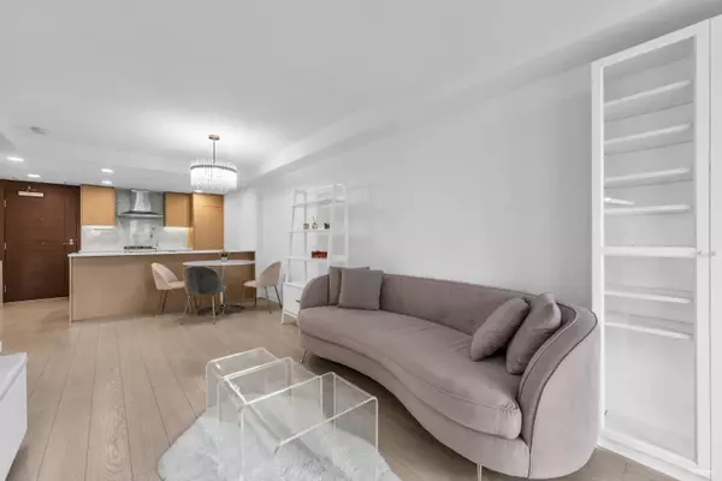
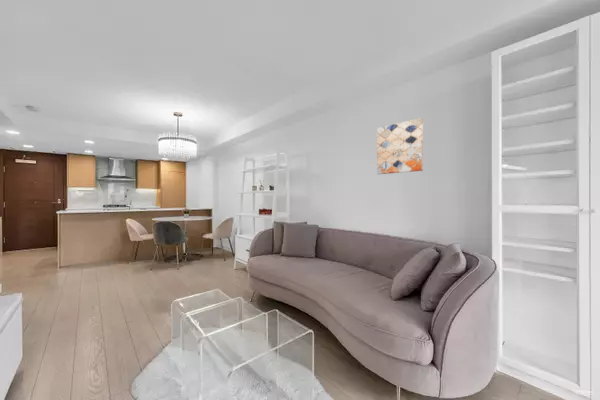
+ wall art [376,117,424,175]
